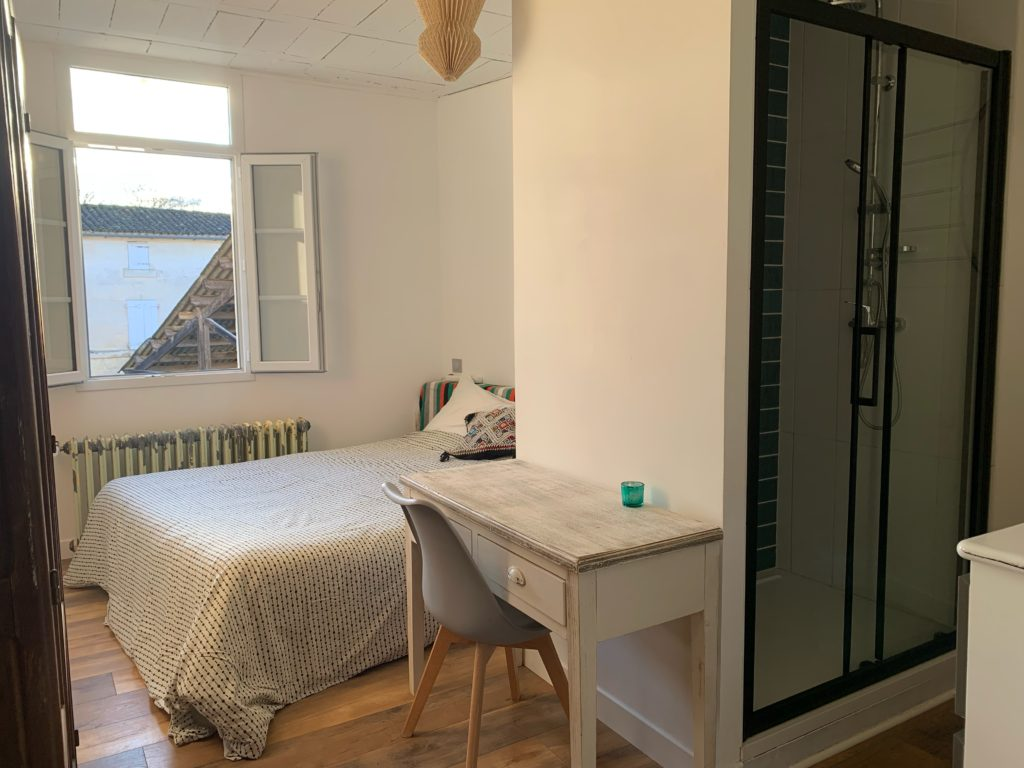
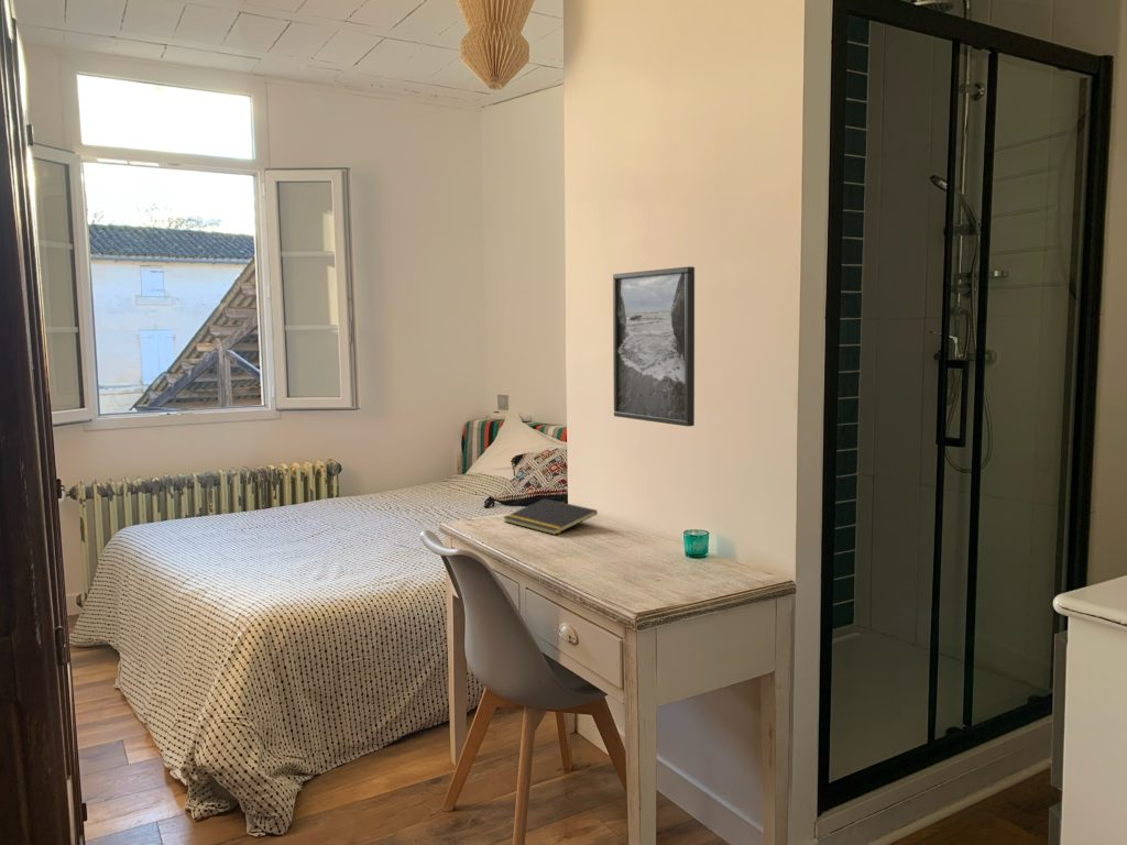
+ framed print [612,265,696,428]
+ notepad [502,497,599,536]
